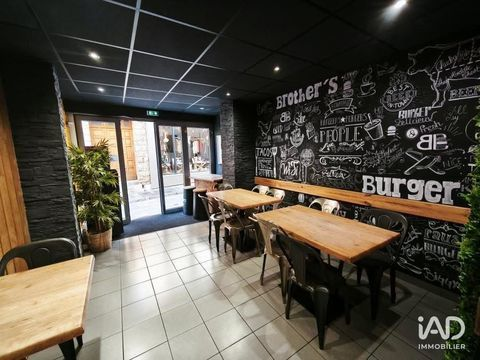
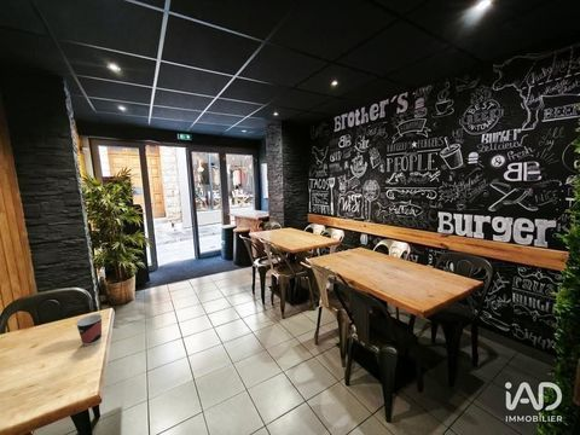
+ cup [75,313,103,347]
